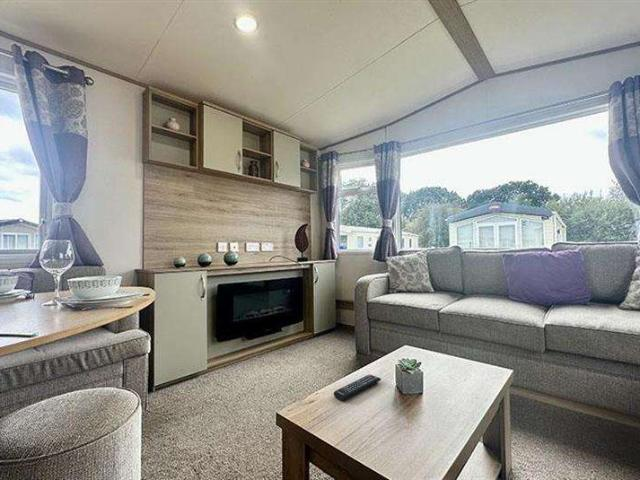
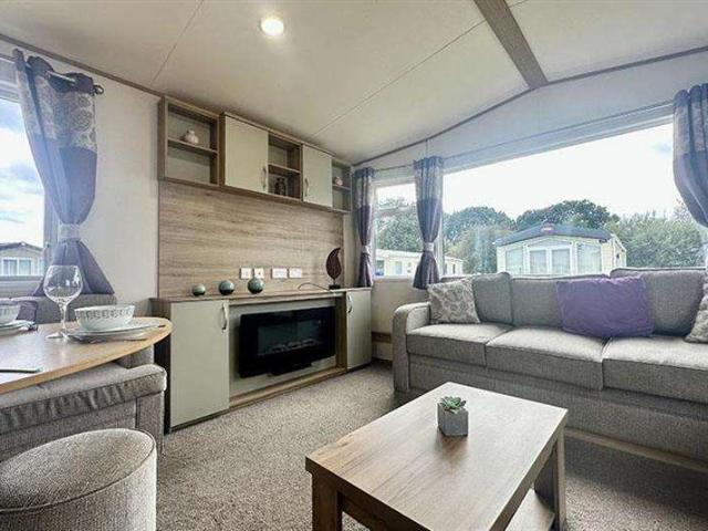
- remote control [333,373,382,402]
